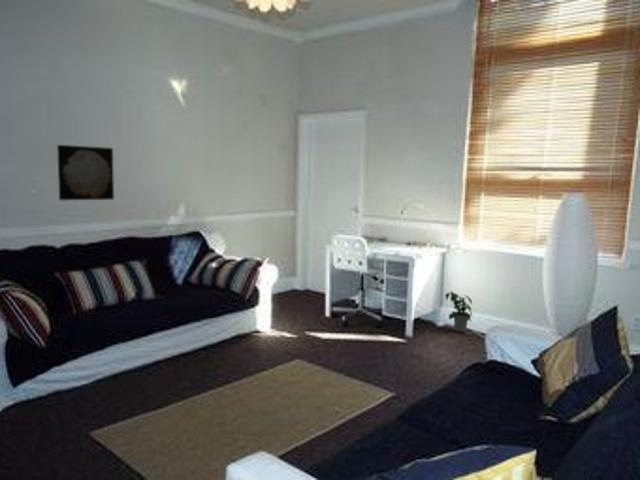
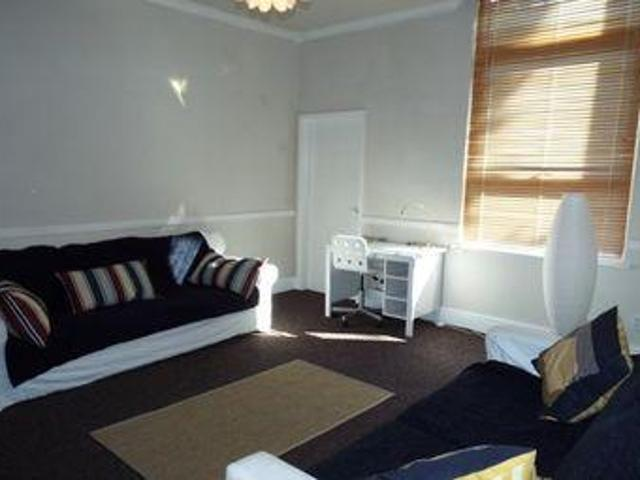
- potted plant [444,290,473,333]
- wall art [56,144,115,201]
